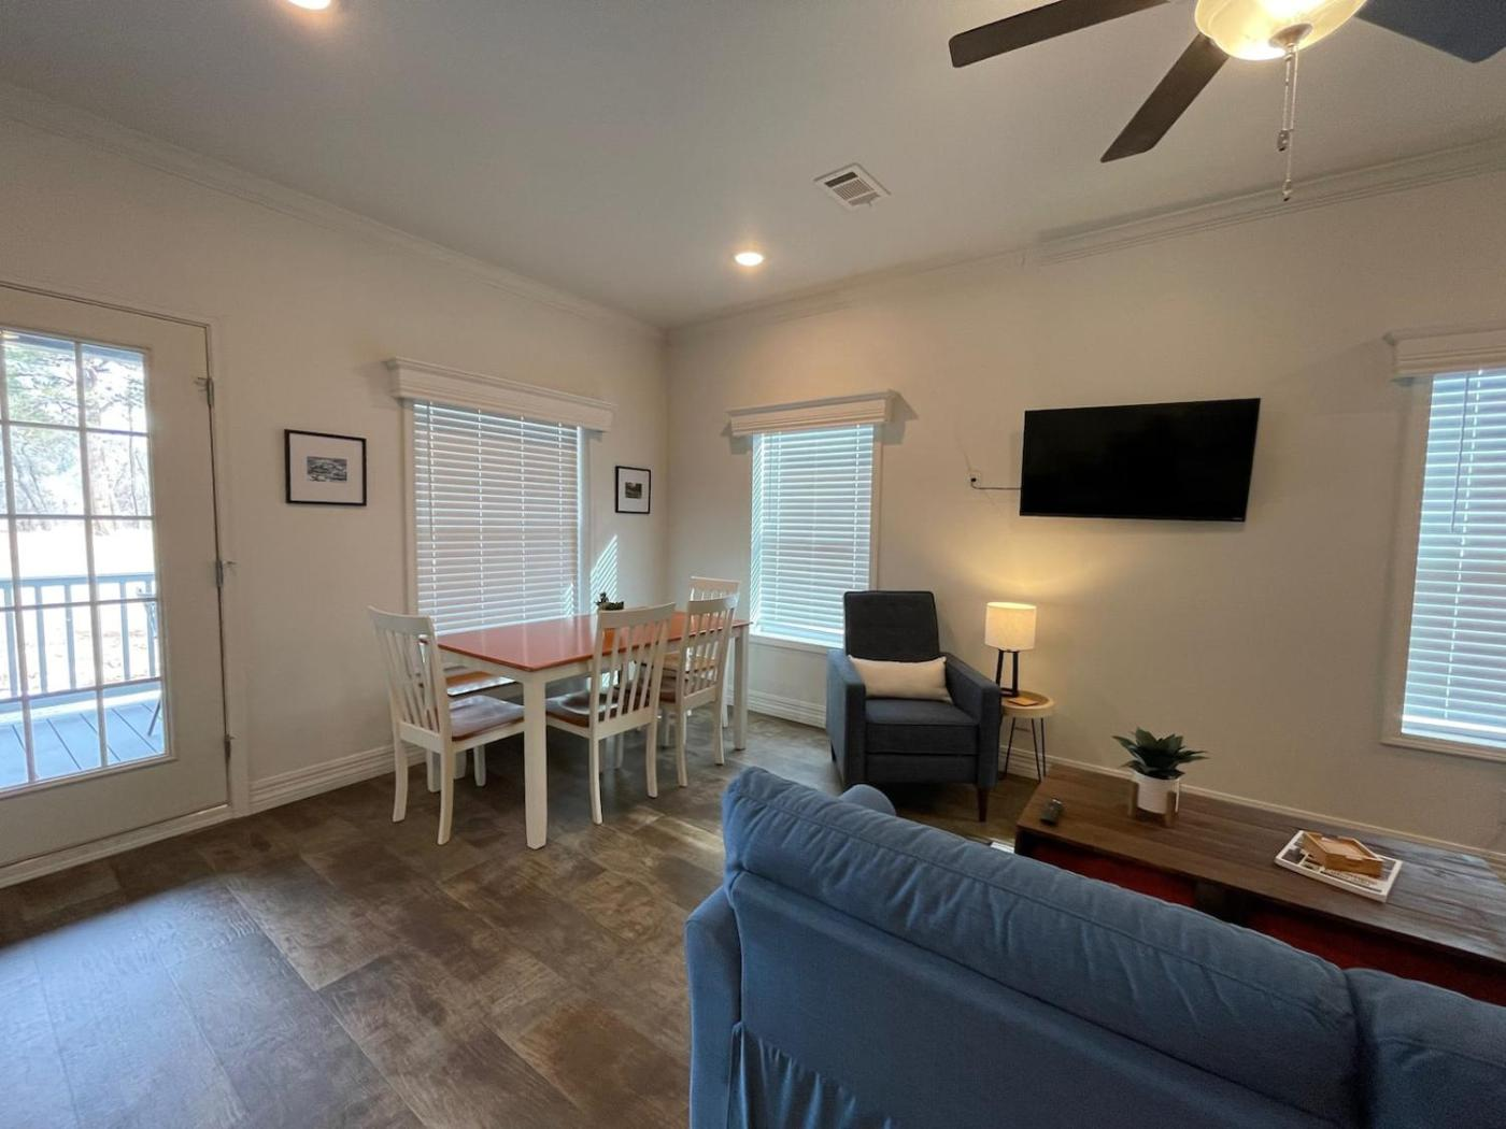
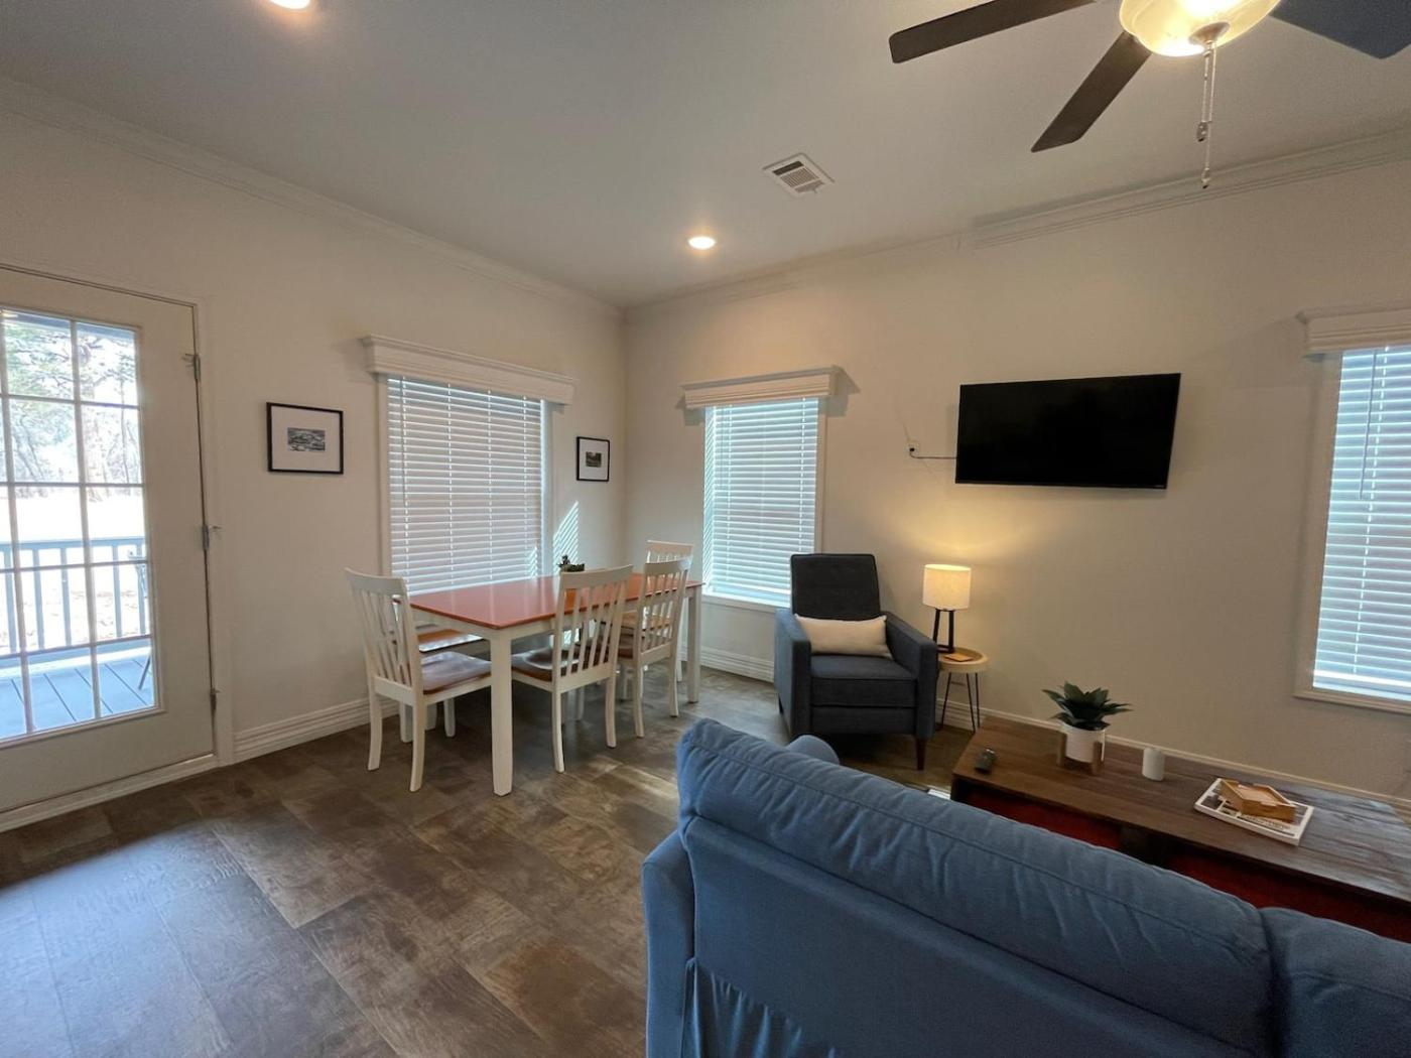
+ candle [1142,746,1167,782]
